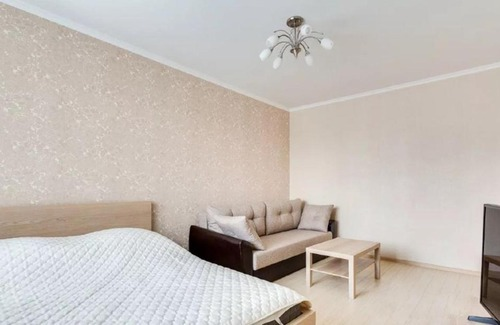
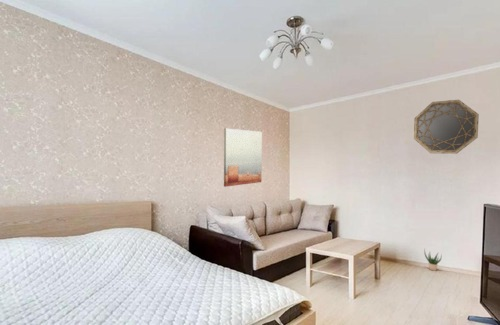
+ home mirror [413,99,480,155]
+ wall art [223,128,263,188]
+ potted plant [423,248,443,272]
